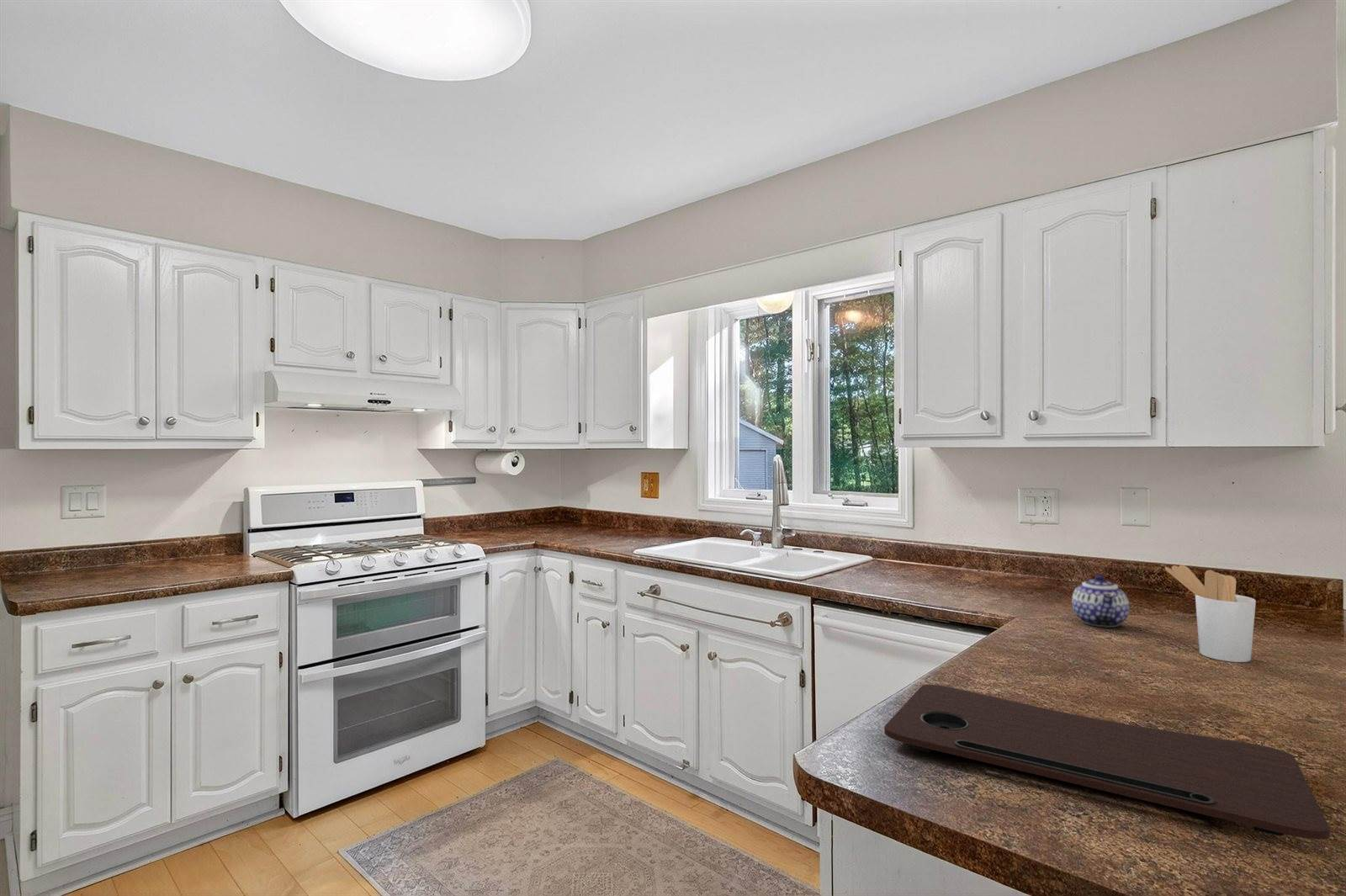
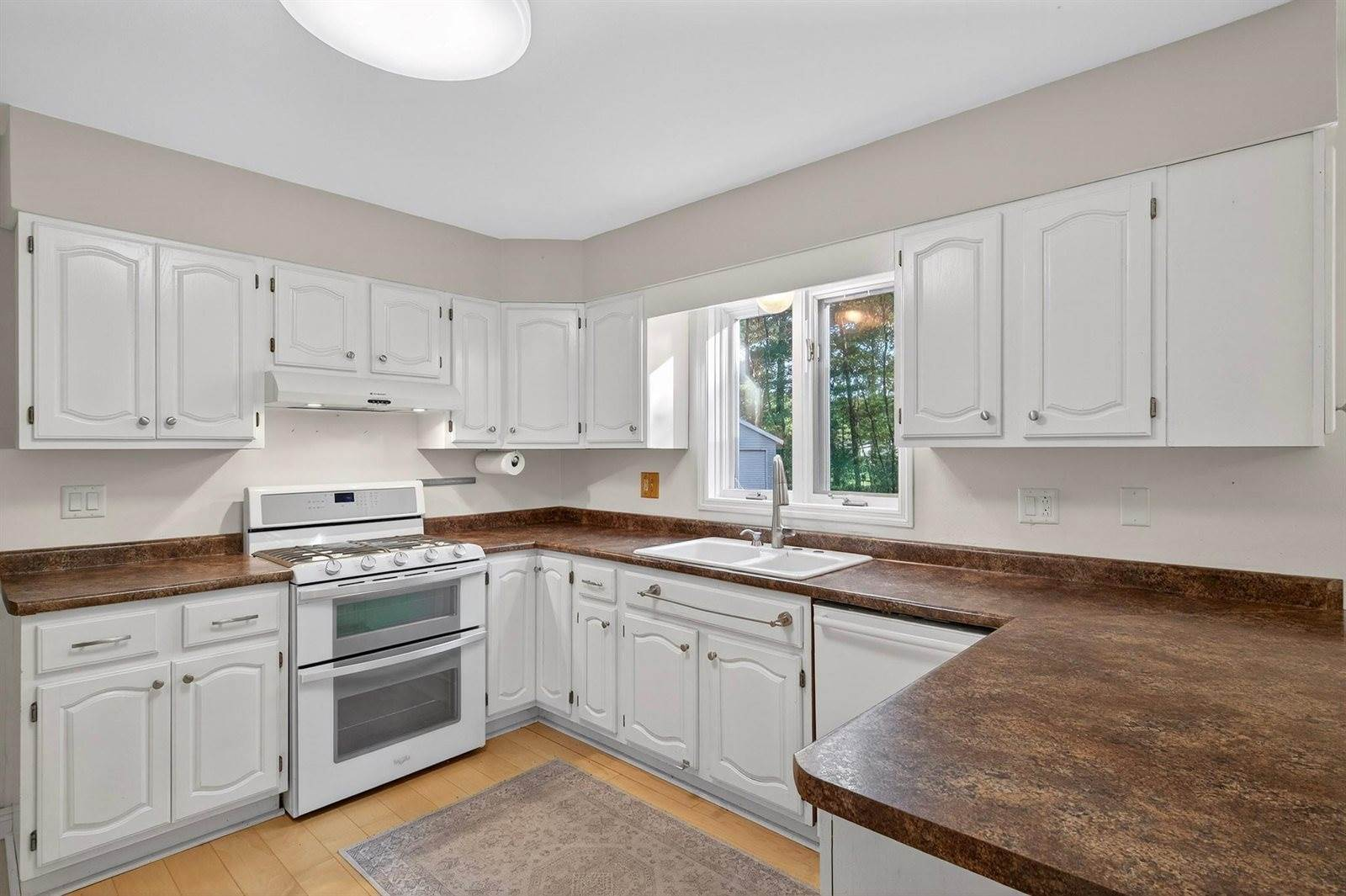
- utensil holder [1164,565,1257,663]
- teapot [1071,574,1131,628]
- cutting board [883,684,1331,840]
